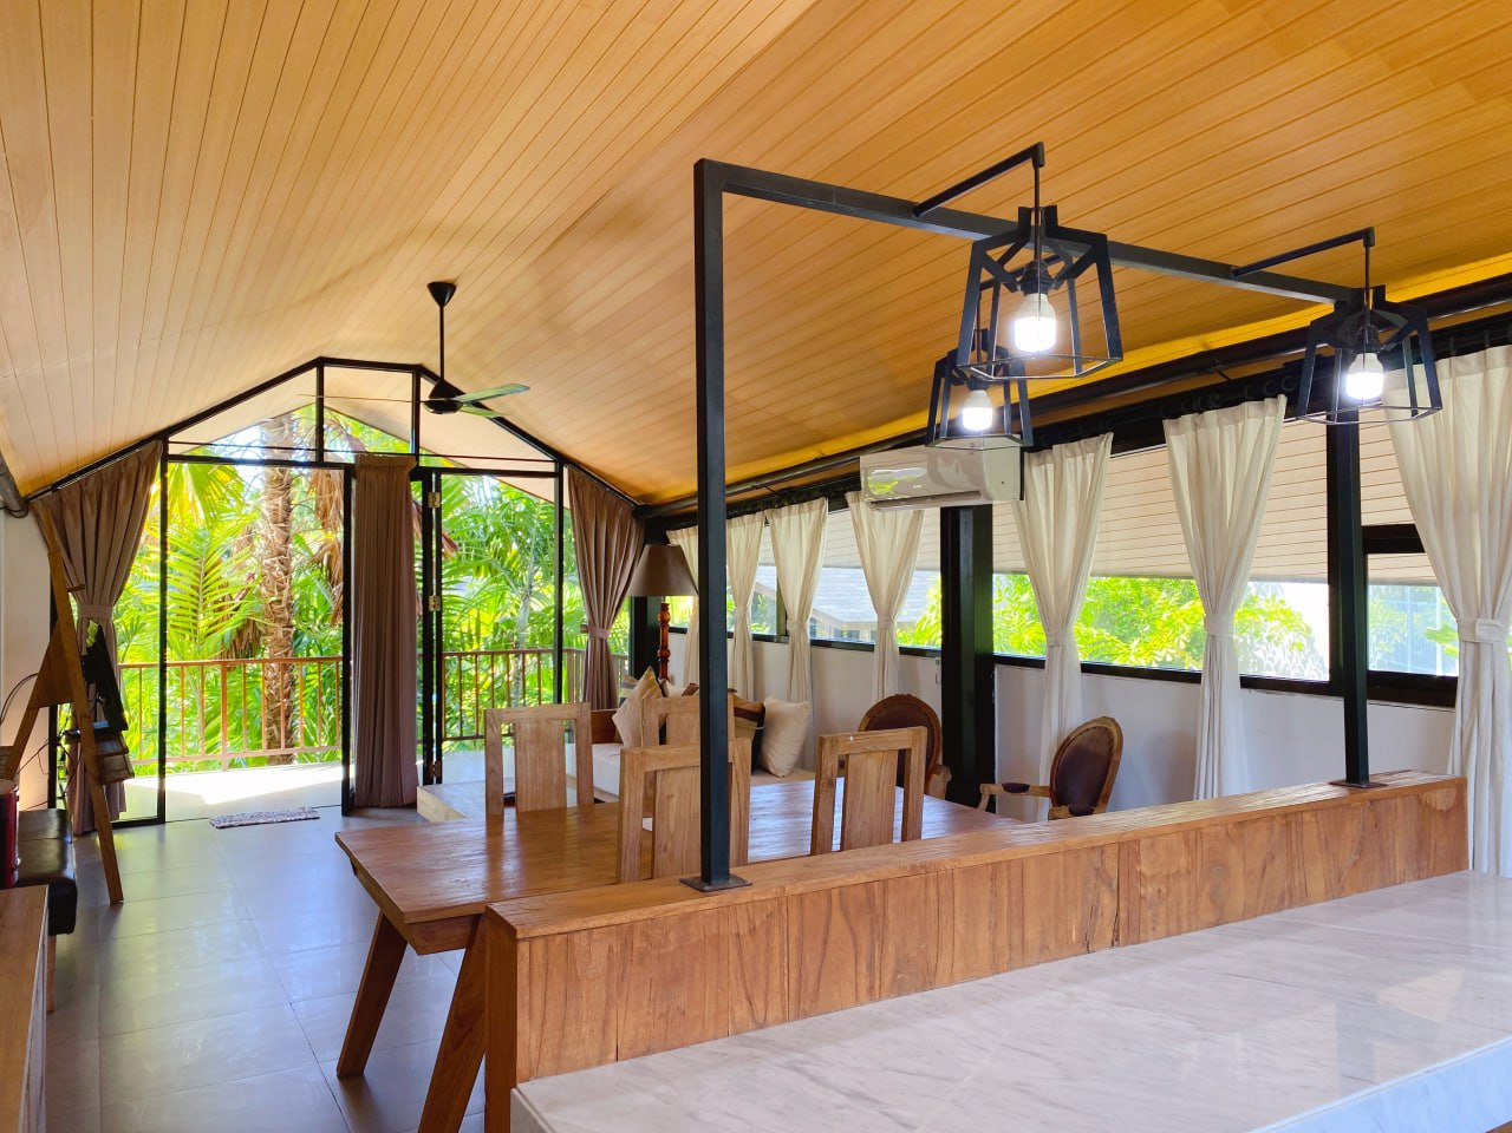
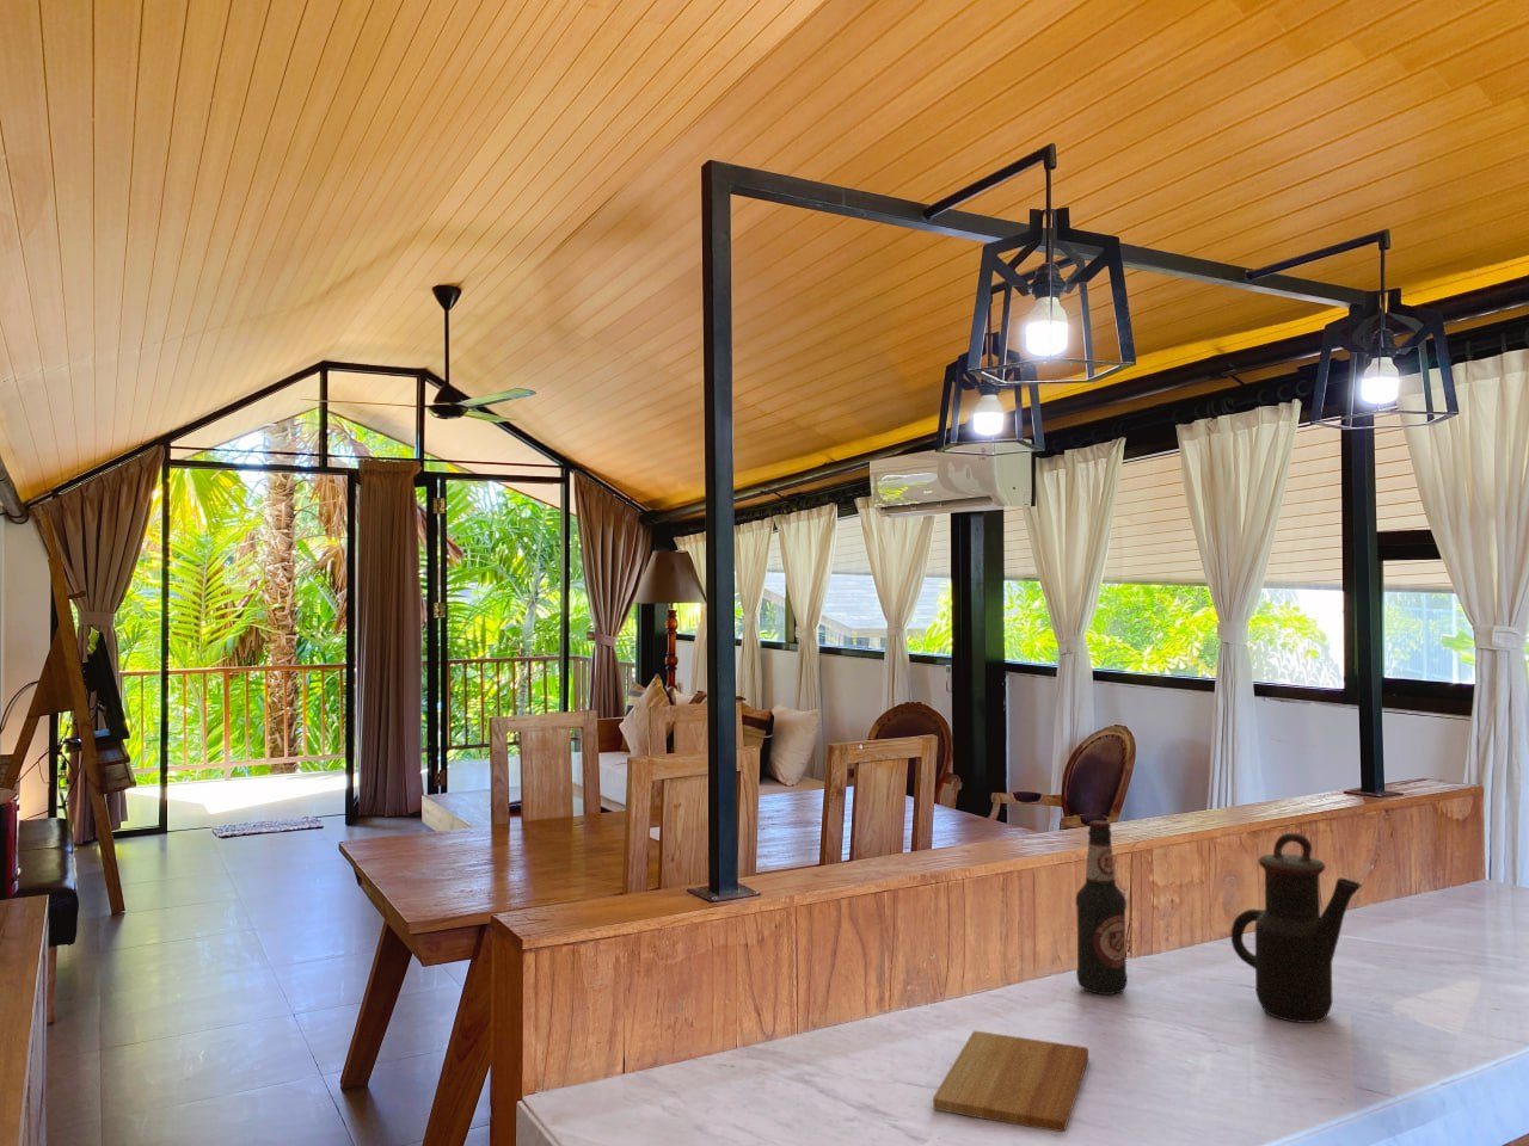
+ bottle [1075,819,1129,996]
+ teapot [1230,832,1363,1024]
+ cutting board [932,1030,1090,1133]
